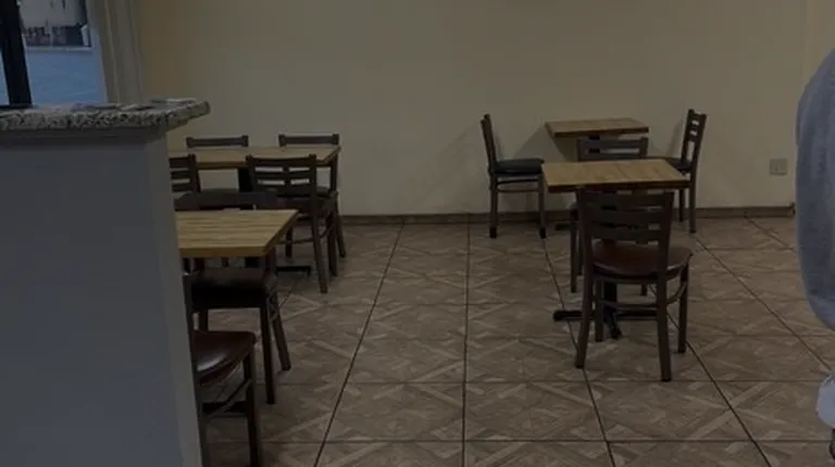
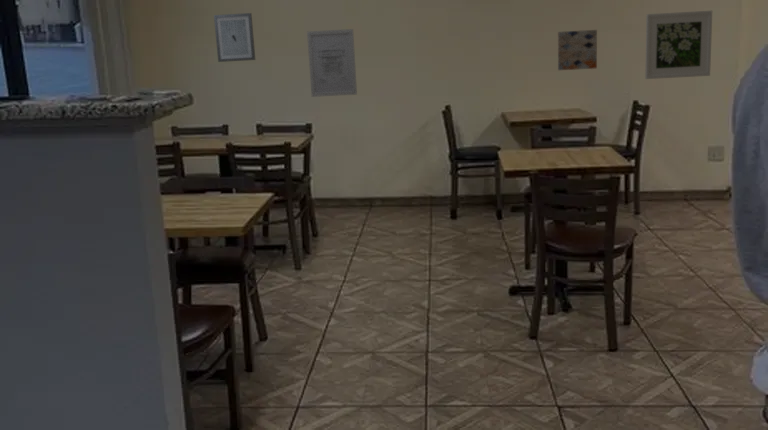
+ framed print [644,10,713,80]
+ wall art [557,29,598,71]
+ wall art [306,28,358,98]
+ wall art [213,12,256,63]
